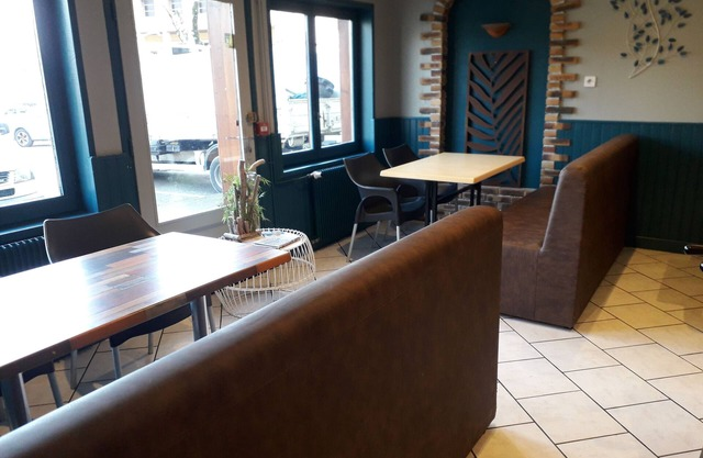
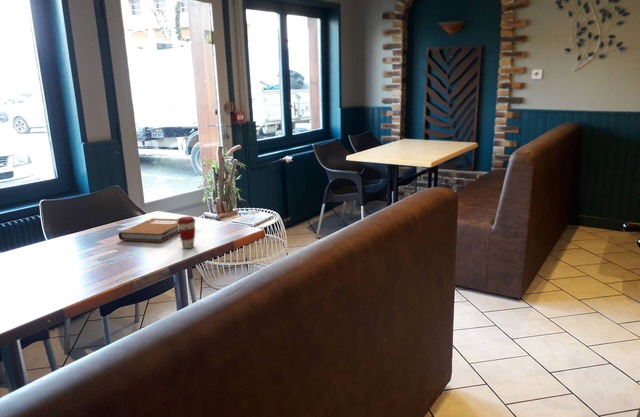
+ coffee cup [176,215,196,249]
+ notebook [118,217,179,243]
